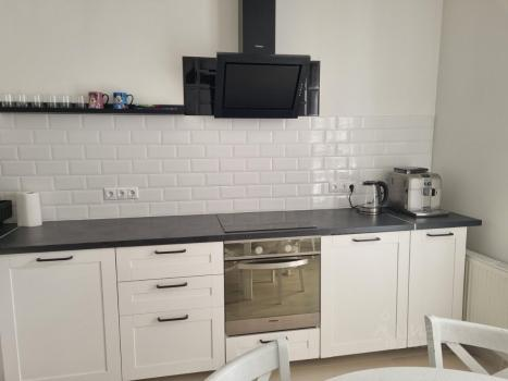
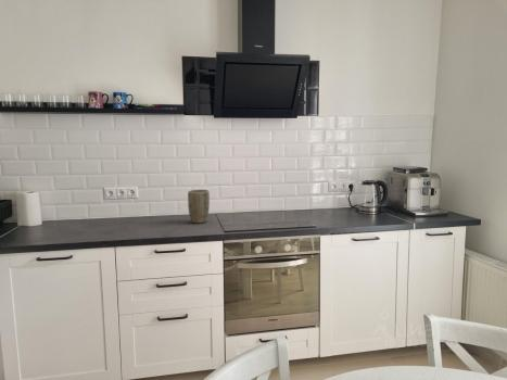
+ plant pot [187,189,211,224]
